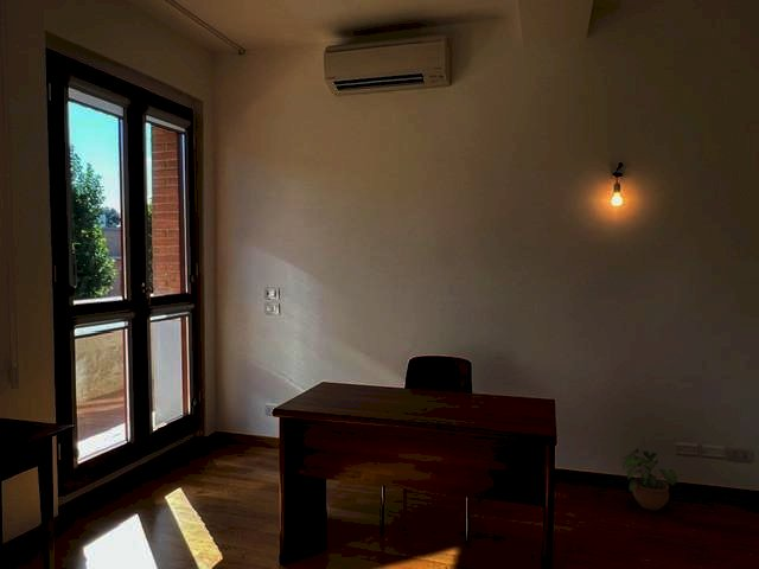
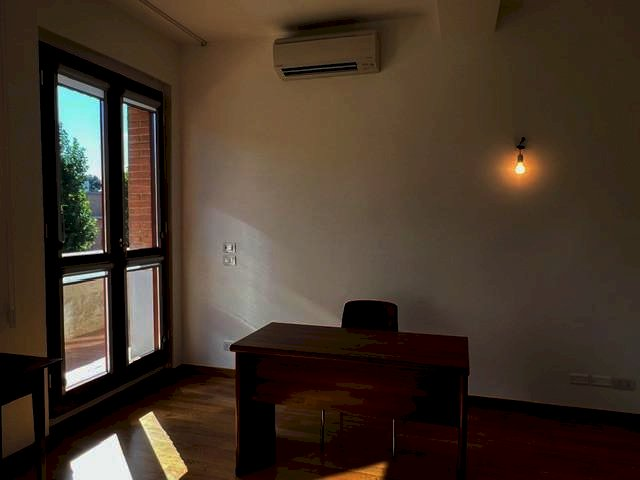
- potted plant [620,442,678,511]
